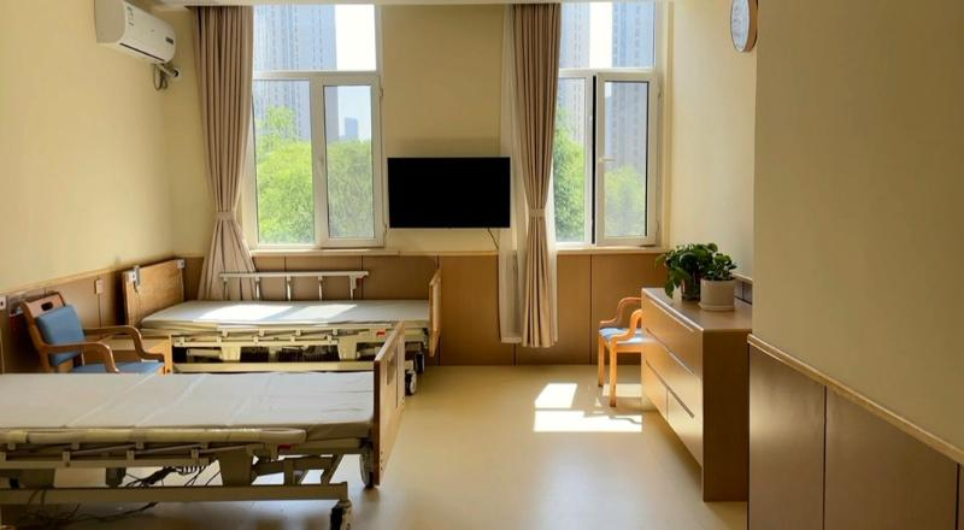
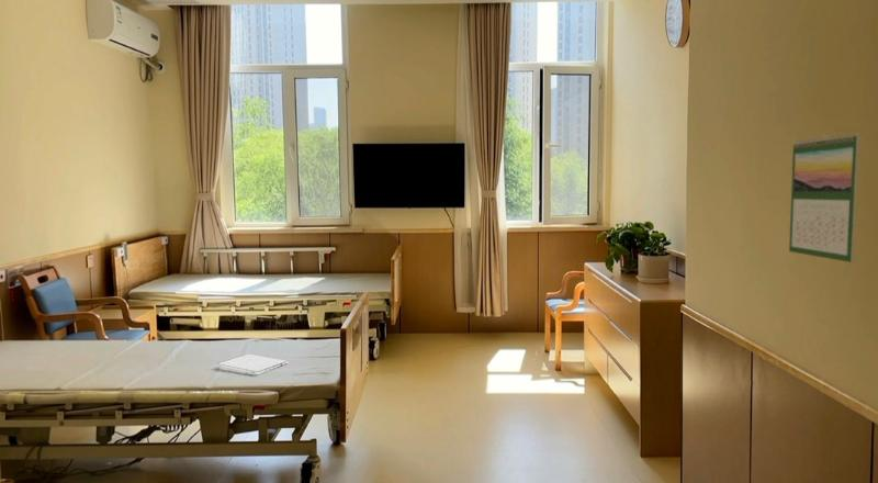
+ tablet [215,352,290,374]
+ calendar [788,132,862,263]
